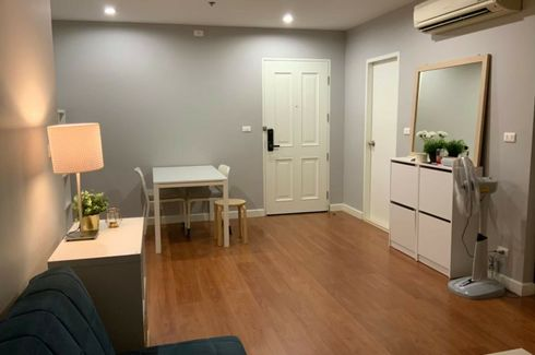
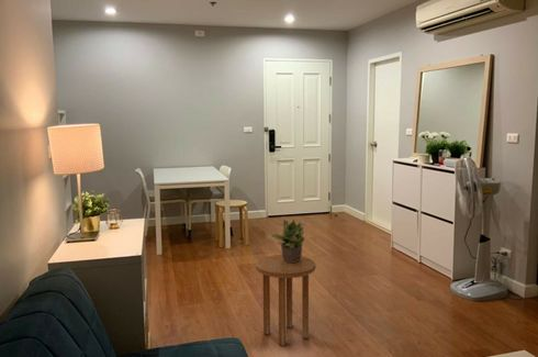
+ side table [255,254,317,347]
+ potted plant [270,219,305,263]
